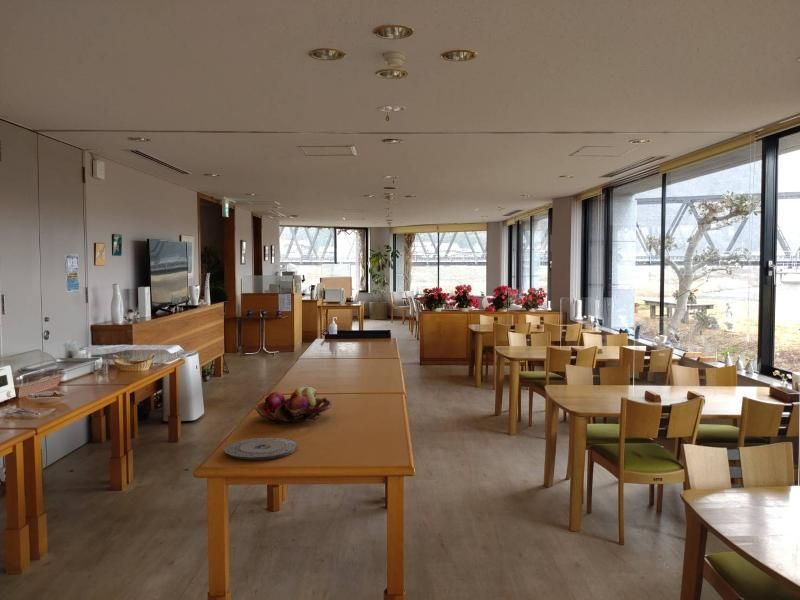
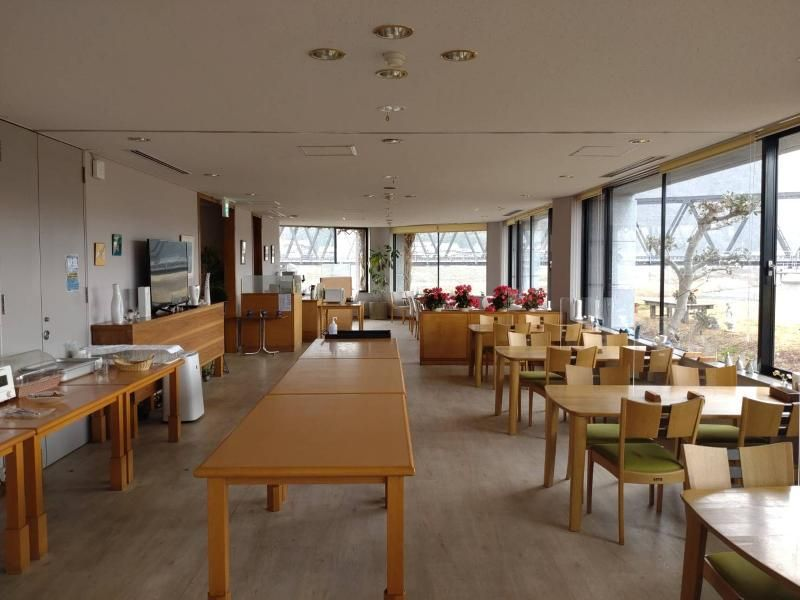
- fruit basket [253,386,333,425]
- plate [223,436,299,461]
